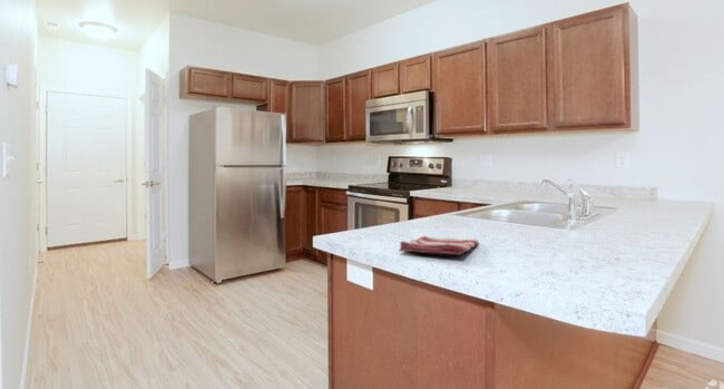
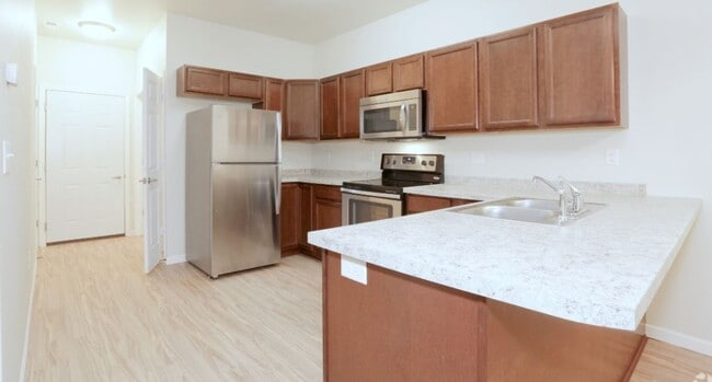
- dish towel [398,235,480,256]
